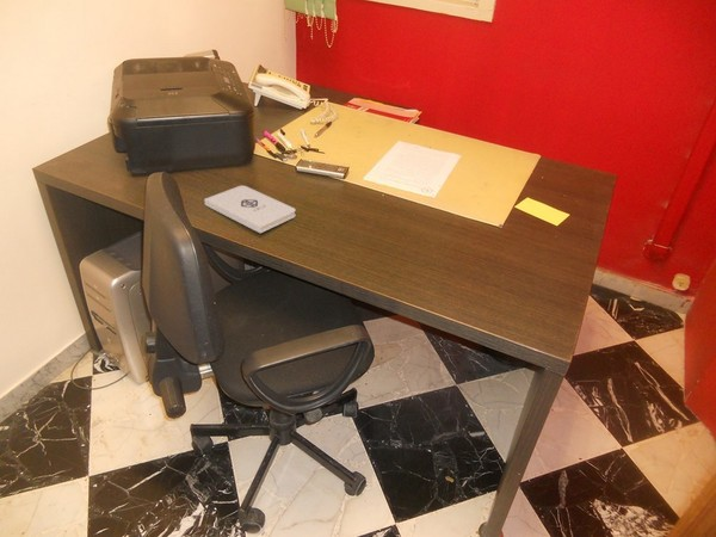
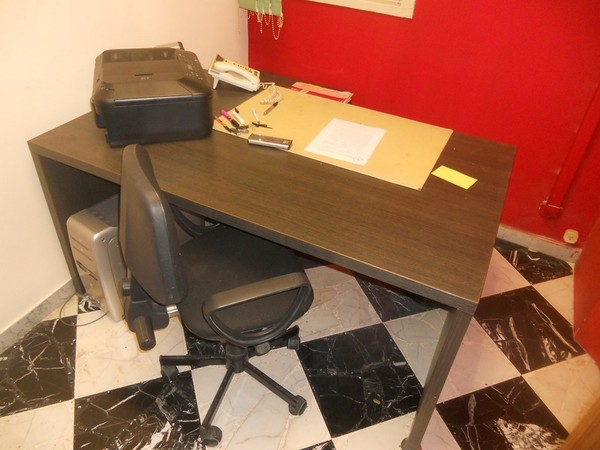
- notepad [203,185,297,234]
